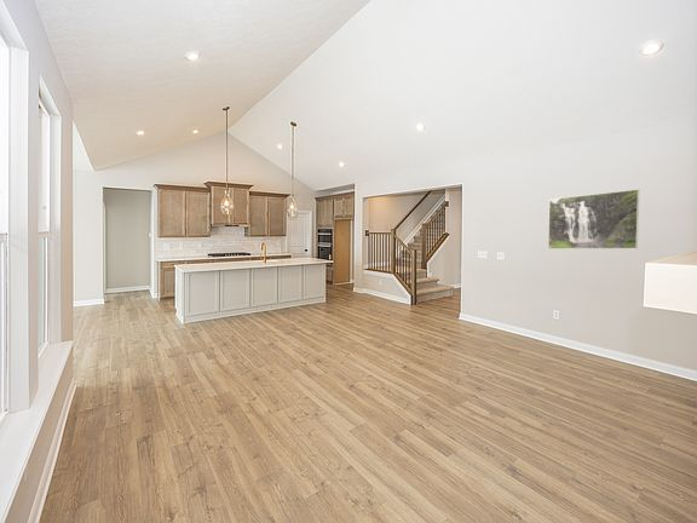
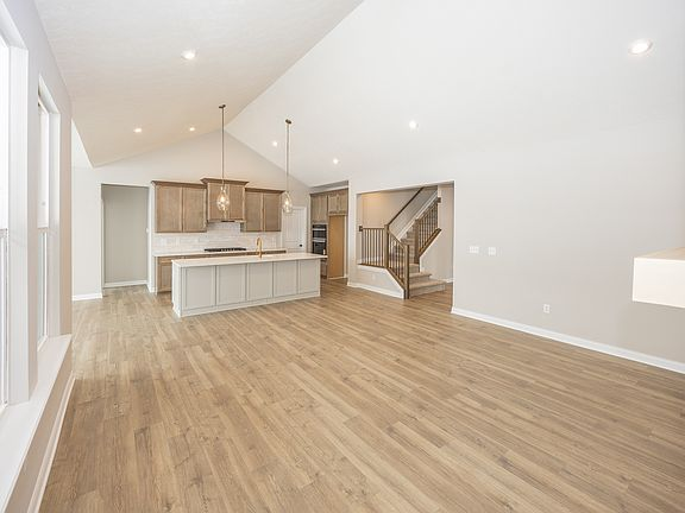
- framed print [547,188,640,251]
